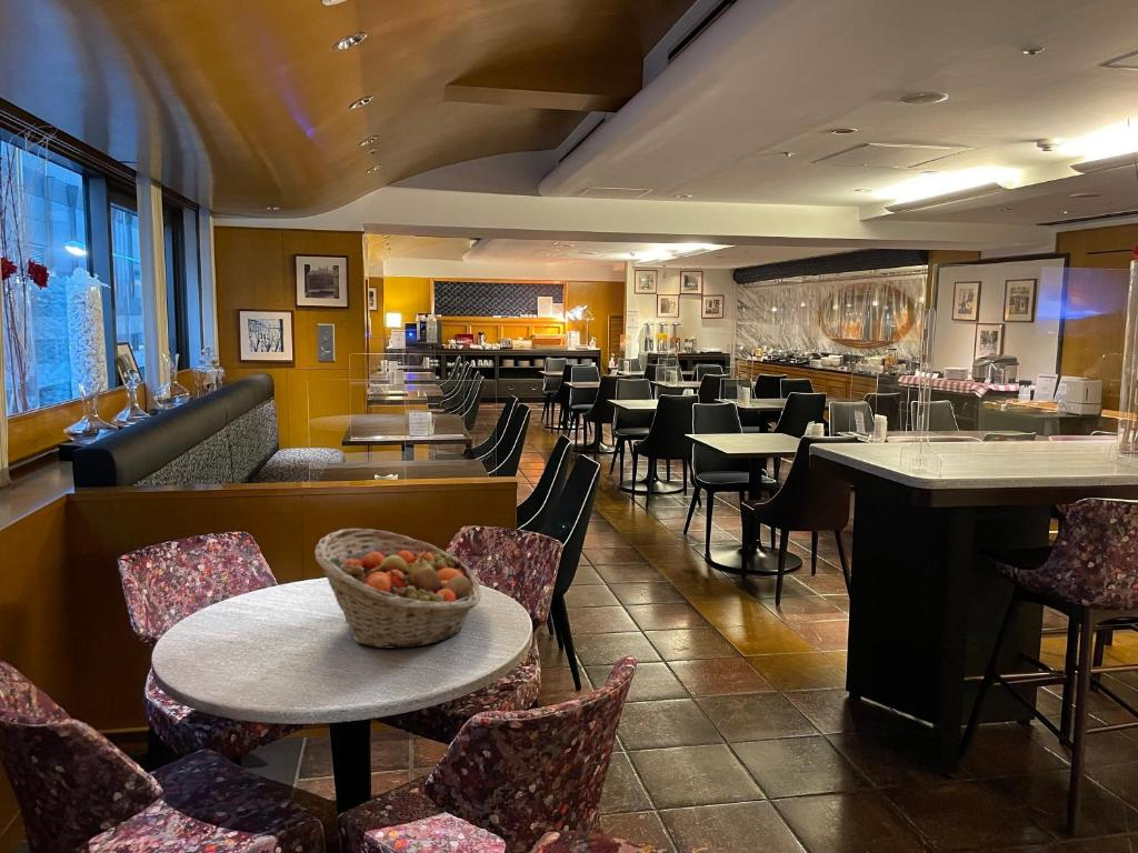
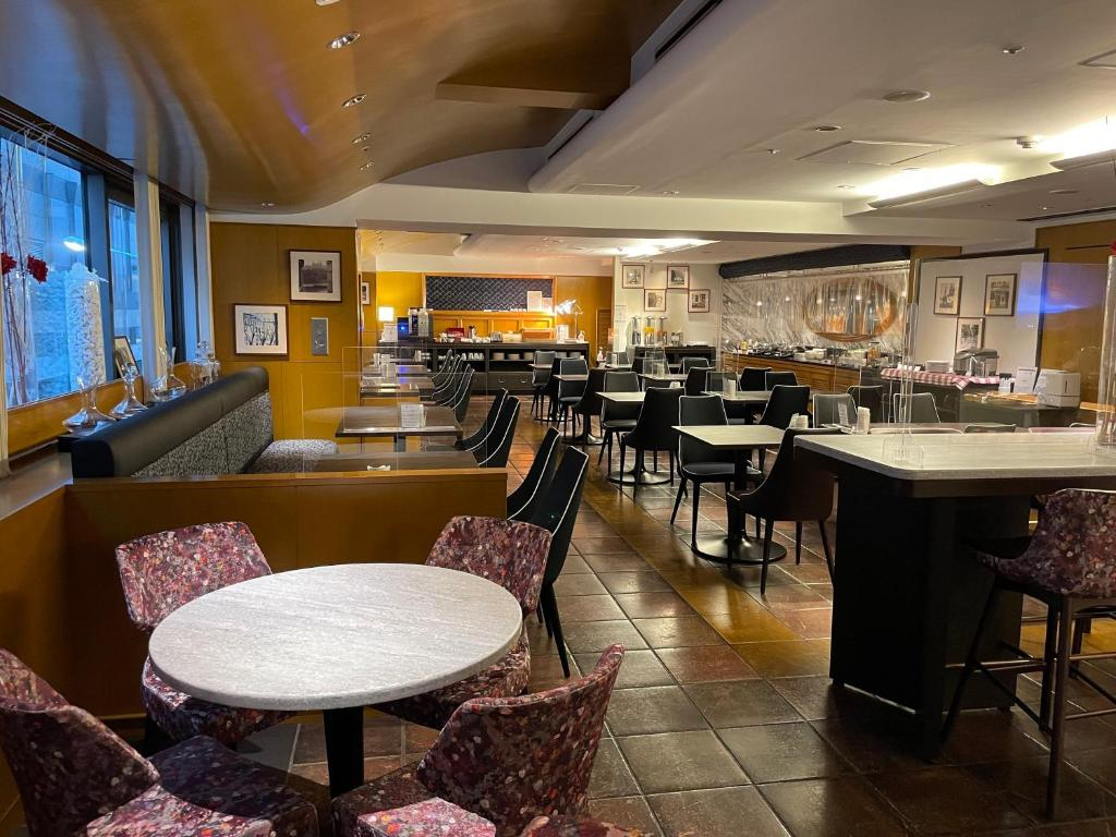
- fruit basket [313,528,482,650]
